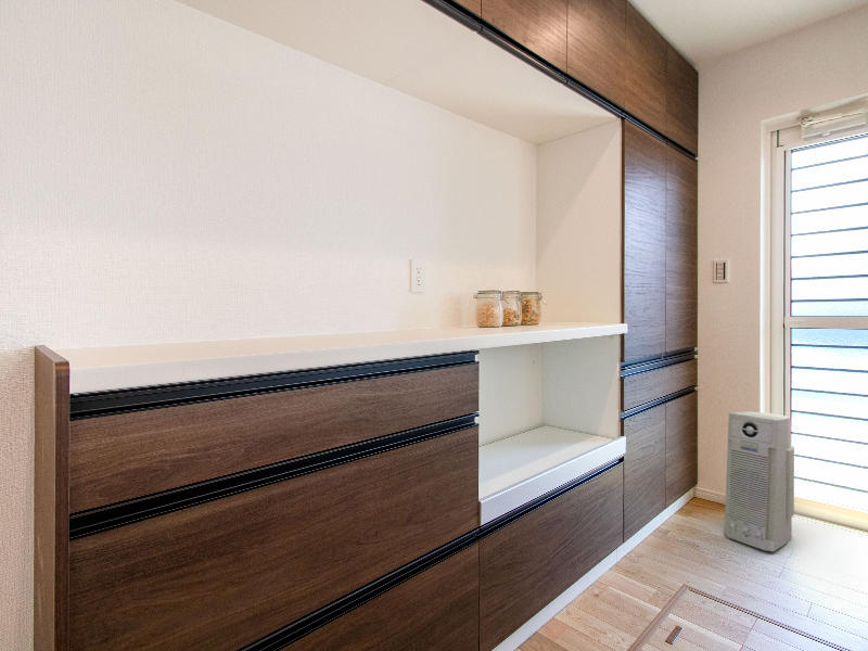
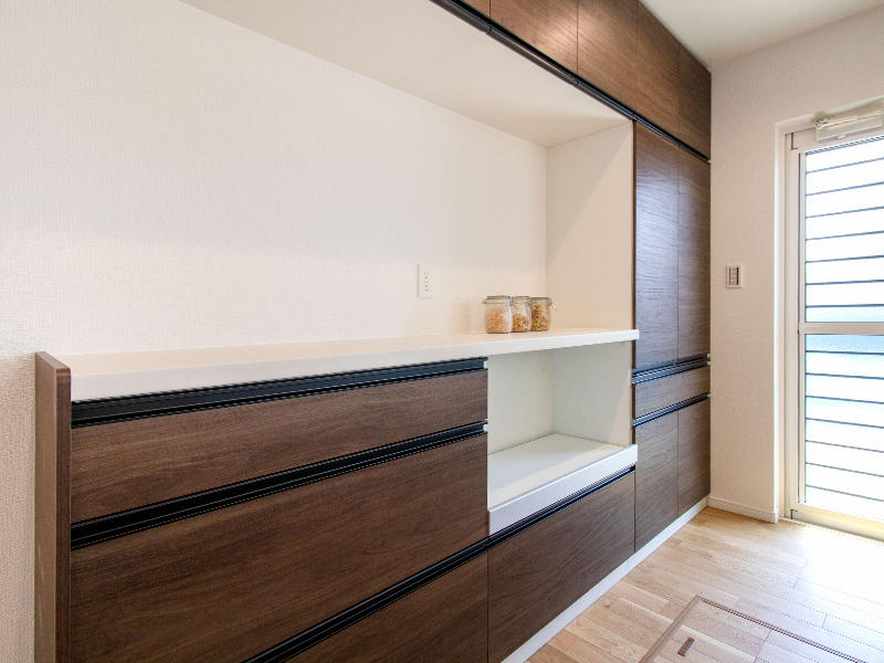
- air purifier [724,411,795,552]
